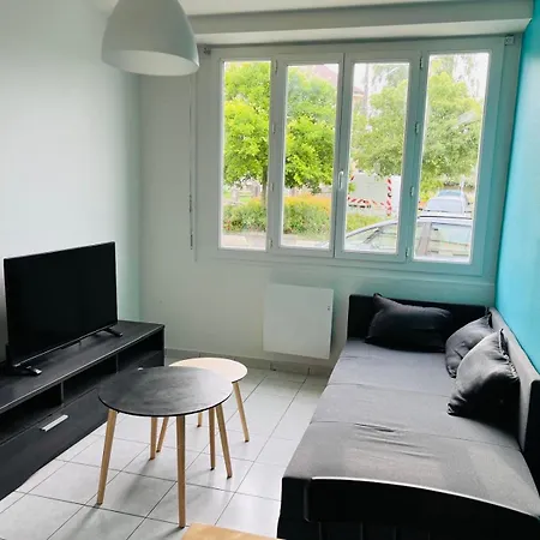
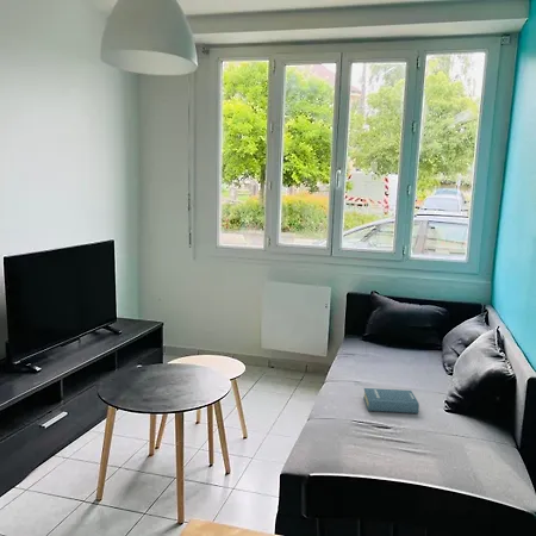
+ hardback book [362,387,420,415]
